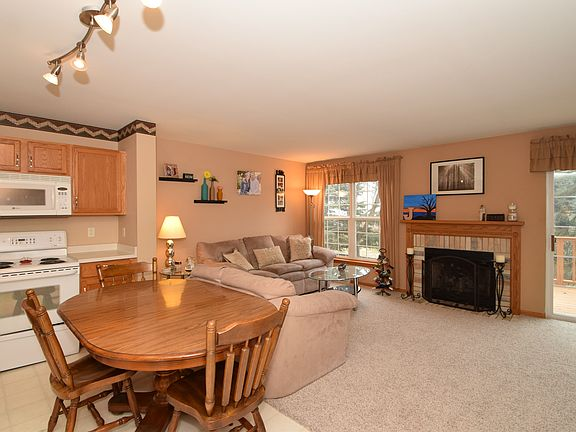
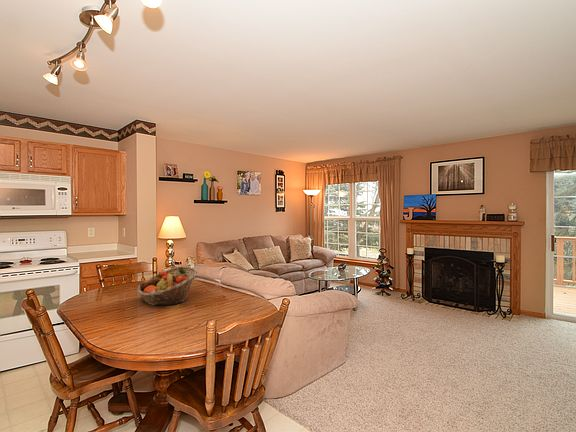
+ fruit basket [136,266,199,307]
